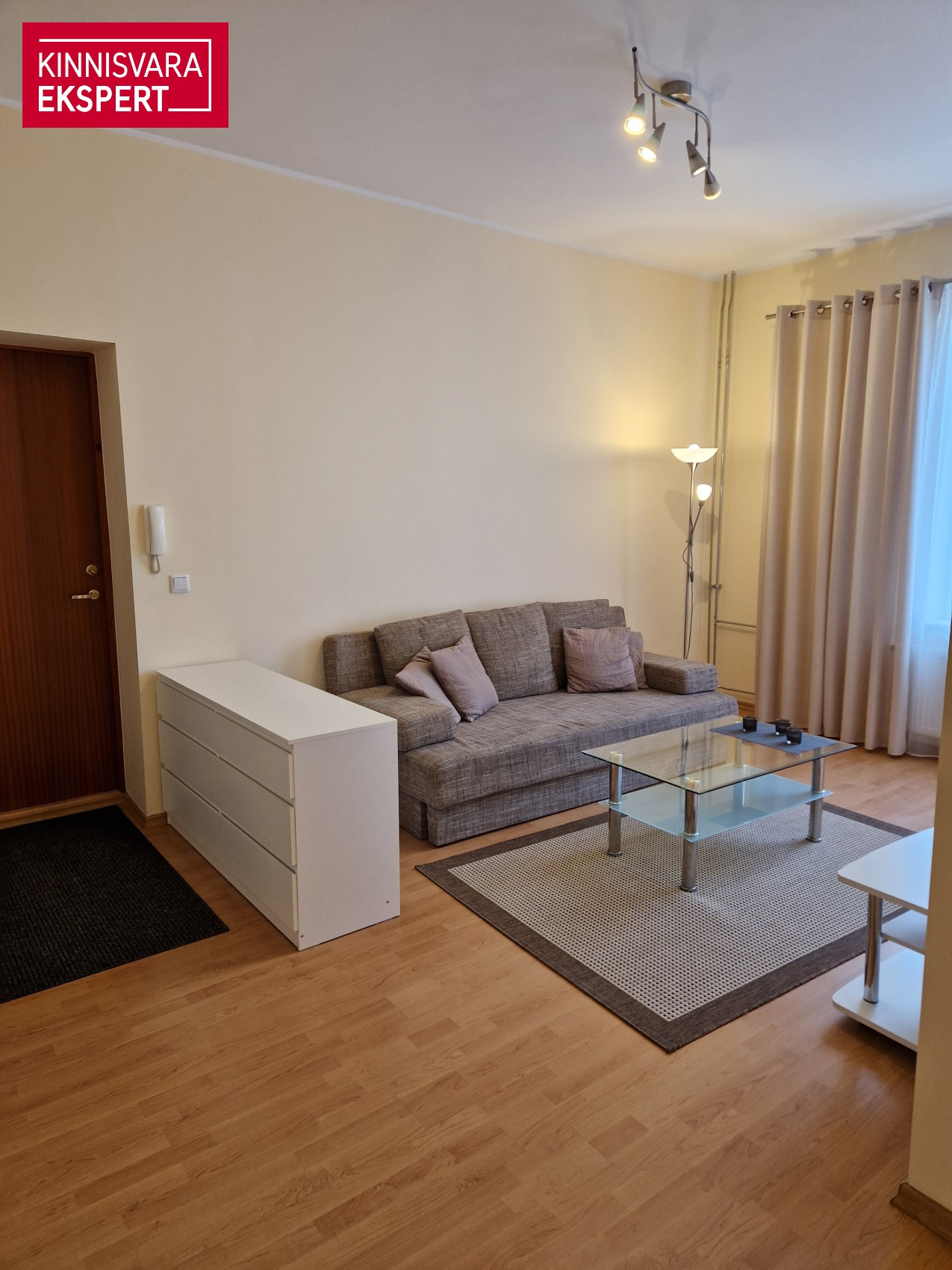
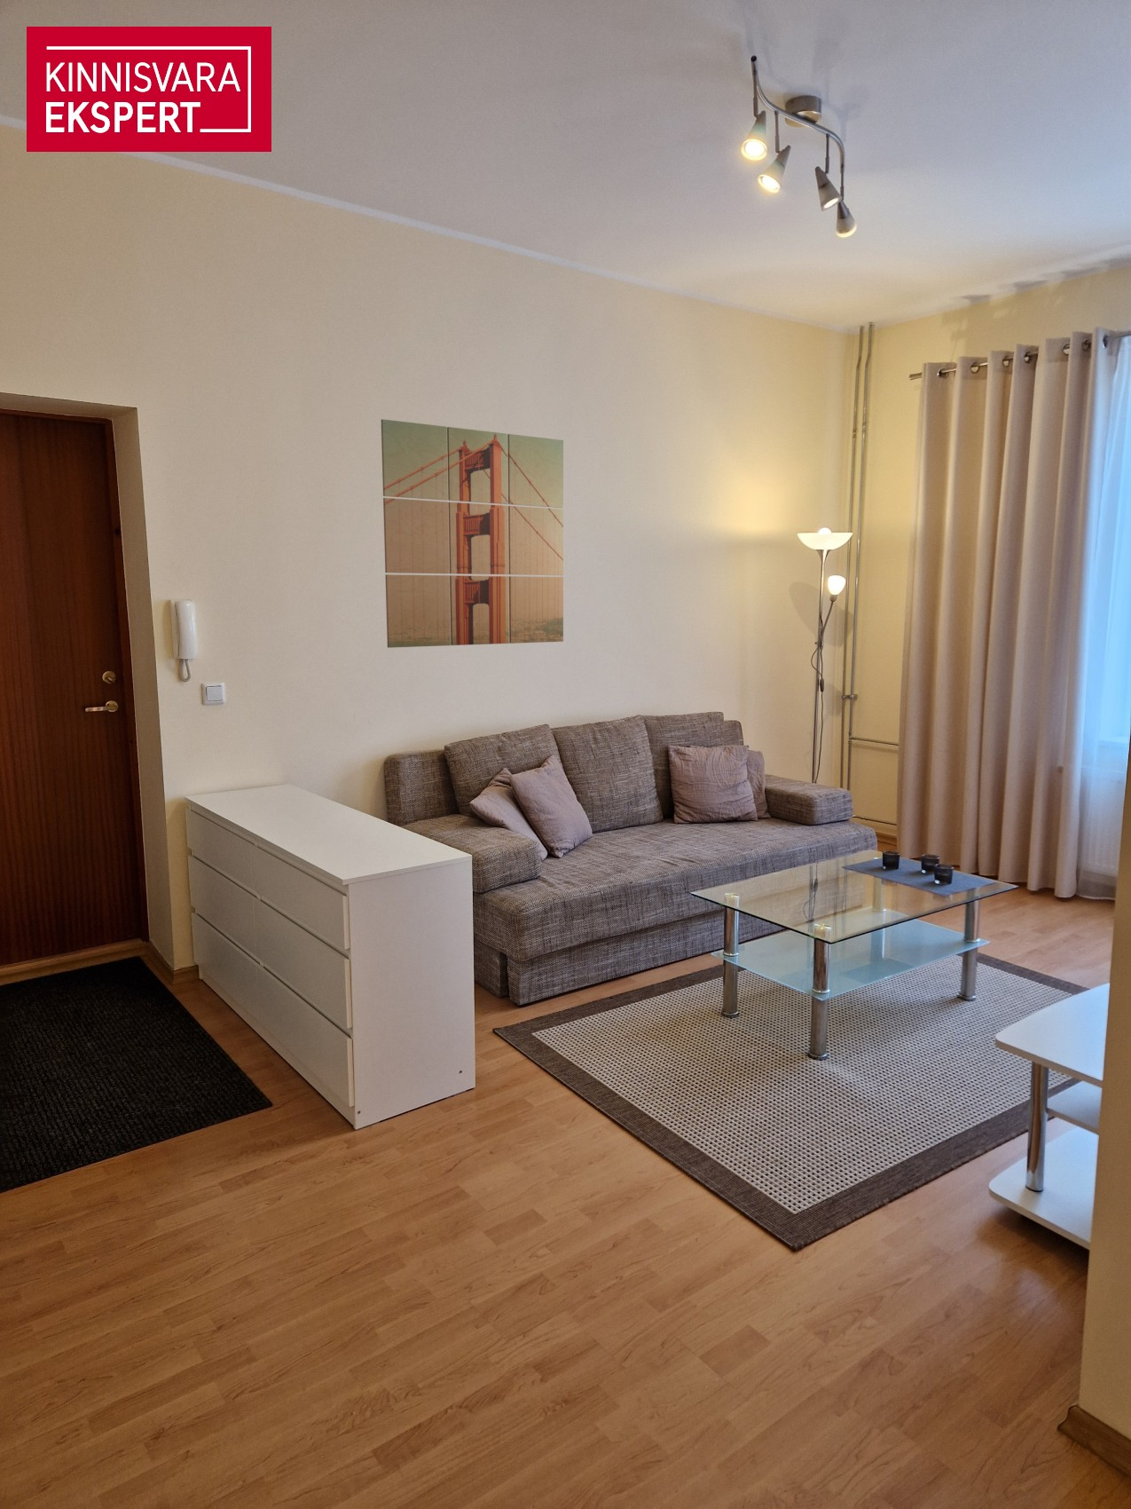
+ wall art [380,418,564,649]
